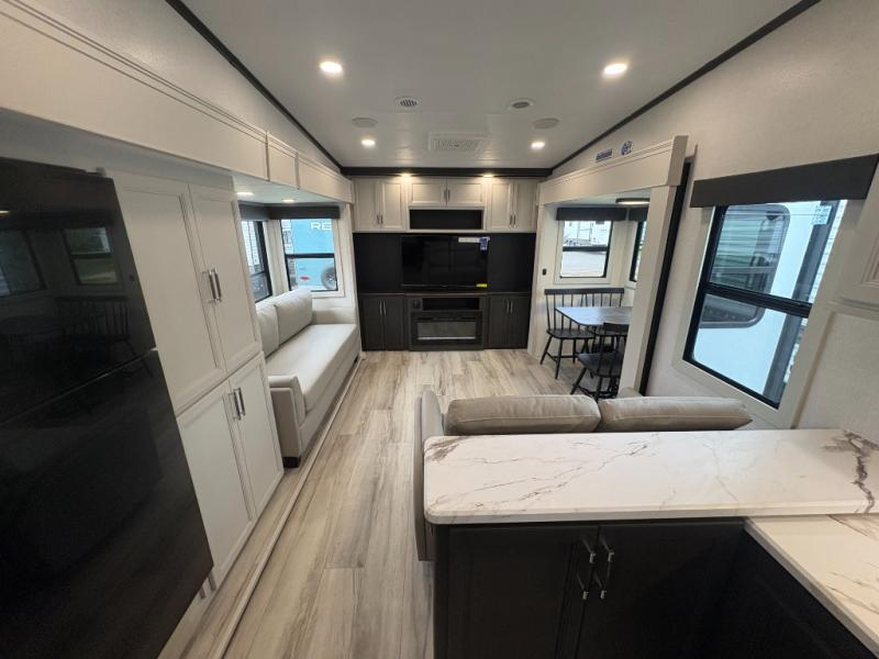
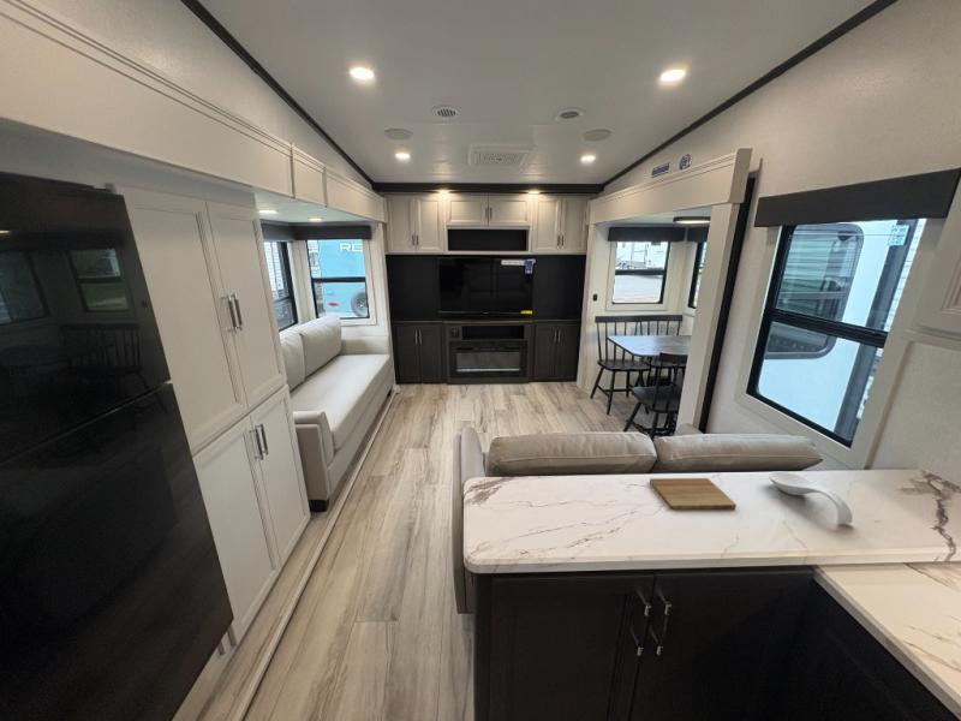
+ spoon rest [768,471,853,525]
+ cutting board [649,477,738,511]
